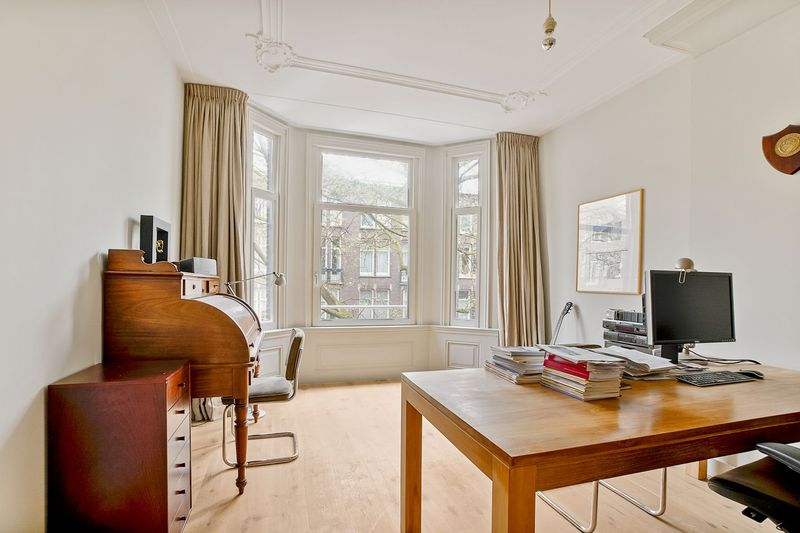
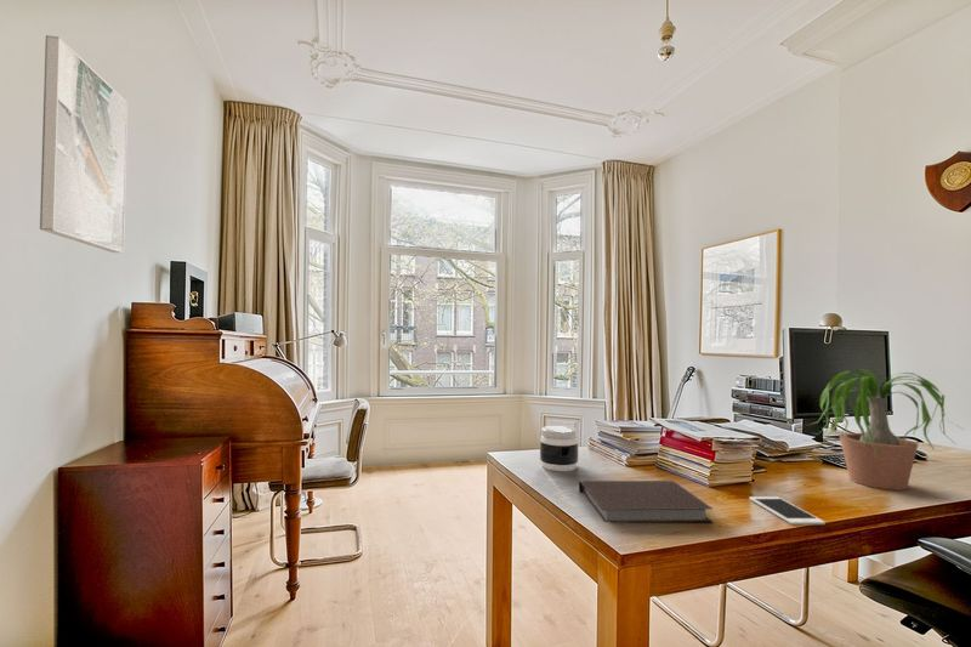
+ jar [539,424,579,472]
+ cell phone [749,495,827,526]
+ notebook [578,479,714,524]
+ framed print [39,34,129,254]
+ potted plant [804,368,965,492]
